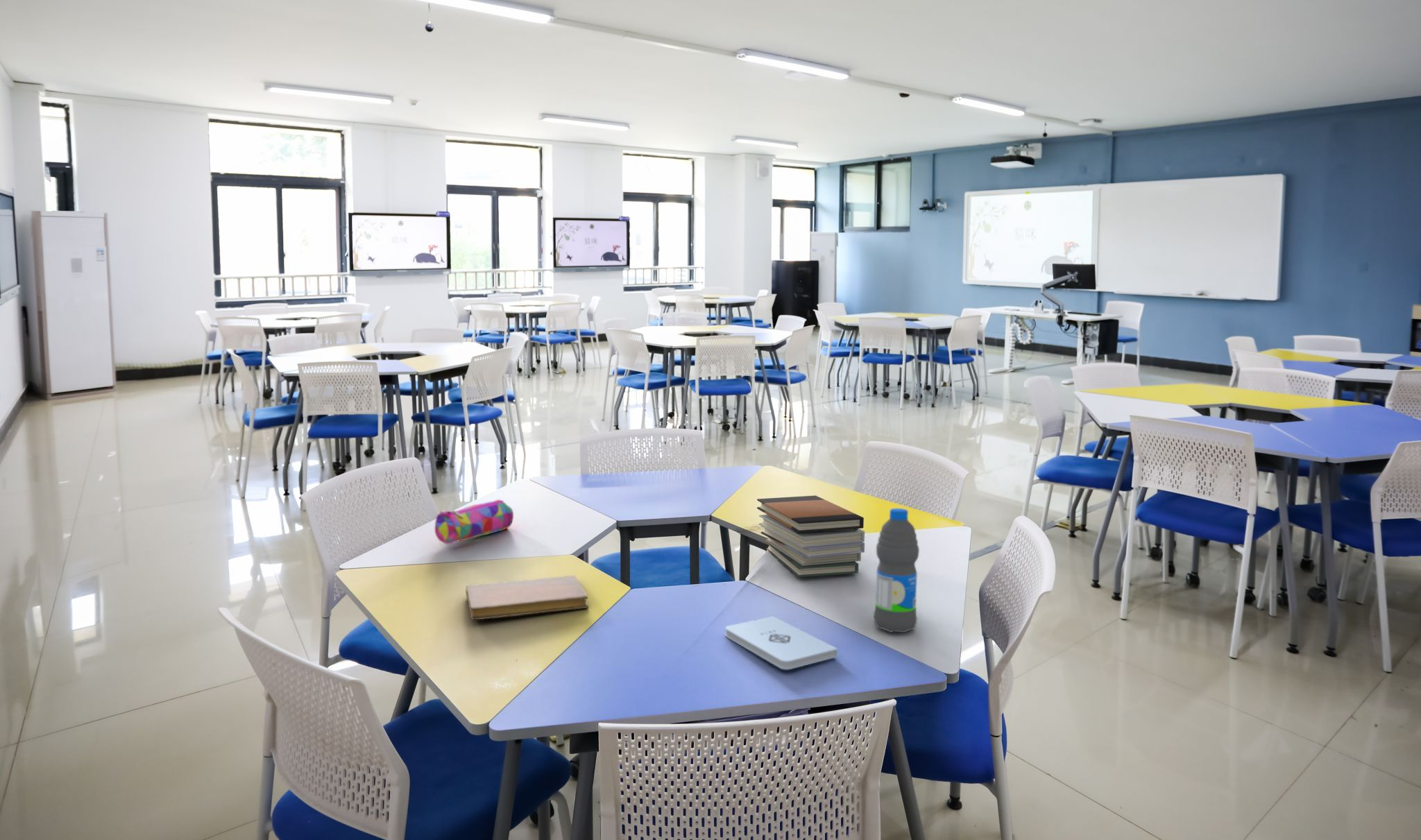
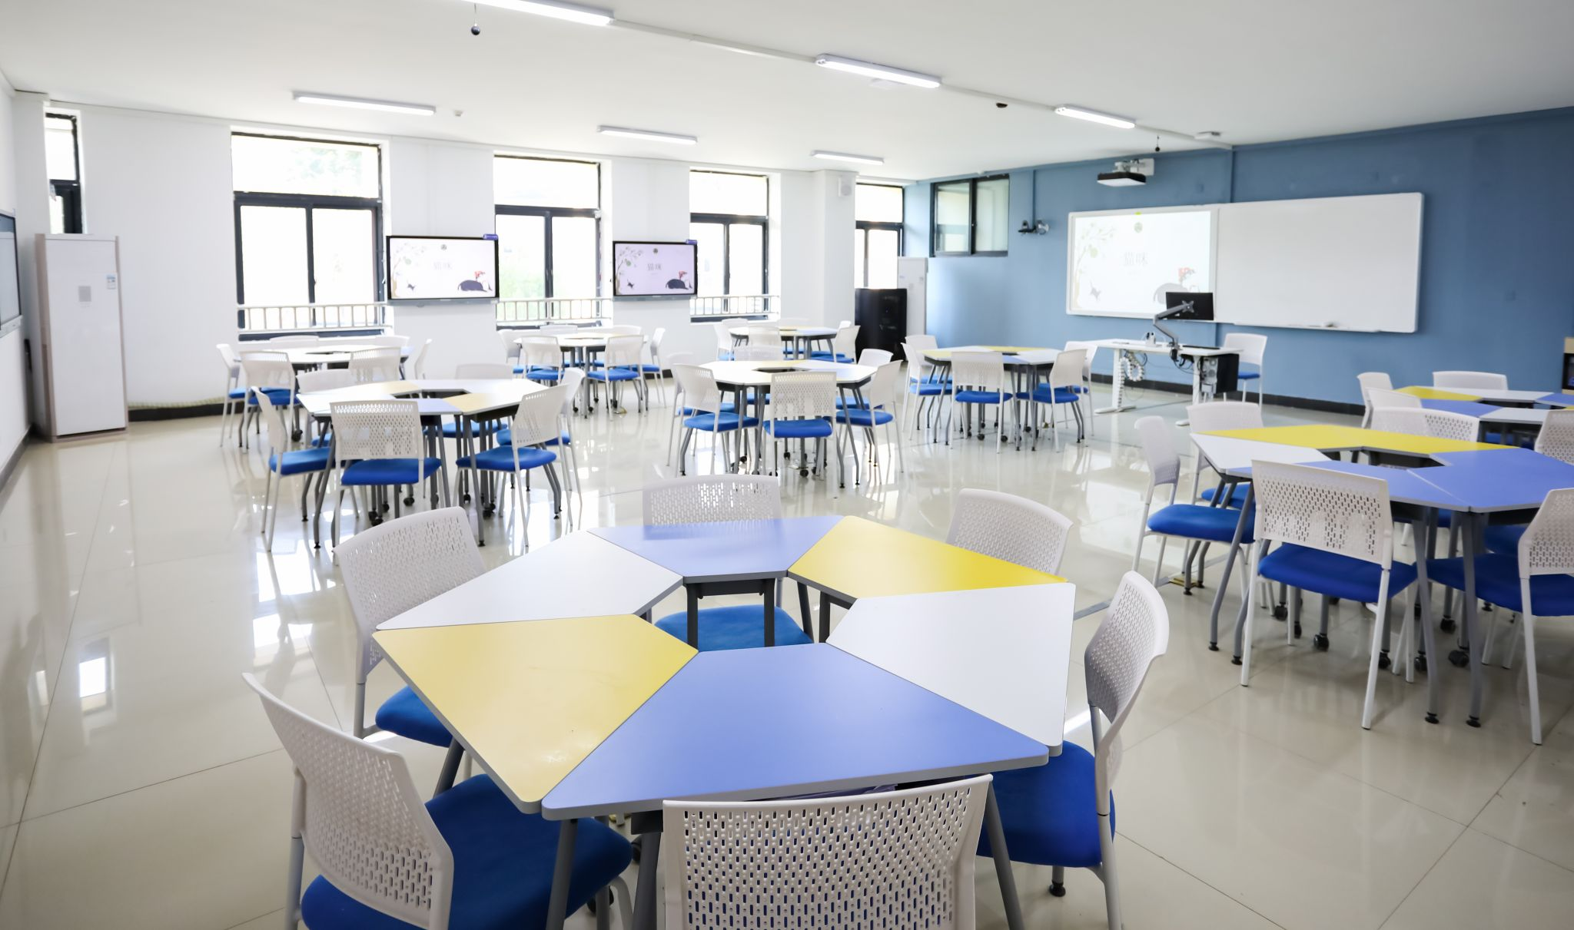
- pencil case [434,499,514,545]
- notepad [724,615,838,670]
- water bottle [873,508,920,633]
- book stack [756,495,865,578]
- notebook [465,575,589,621]
